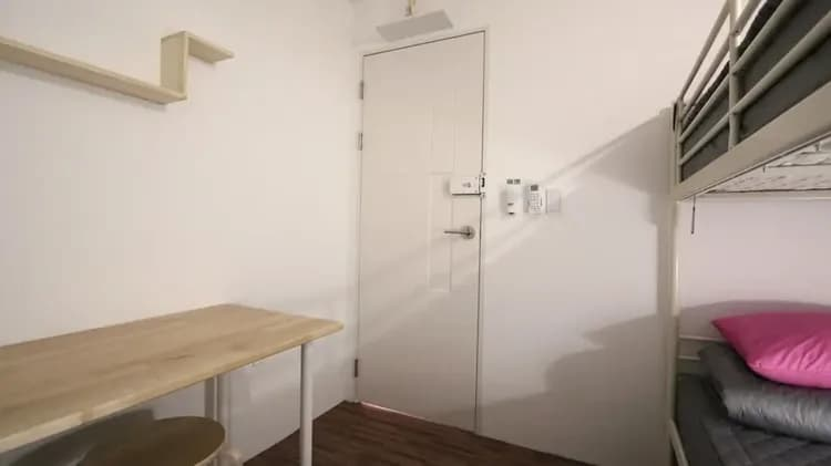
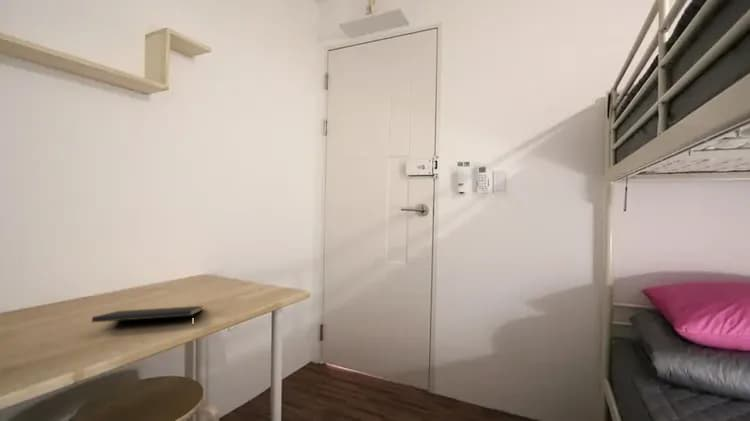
+ notepad [91,305,204,328]
